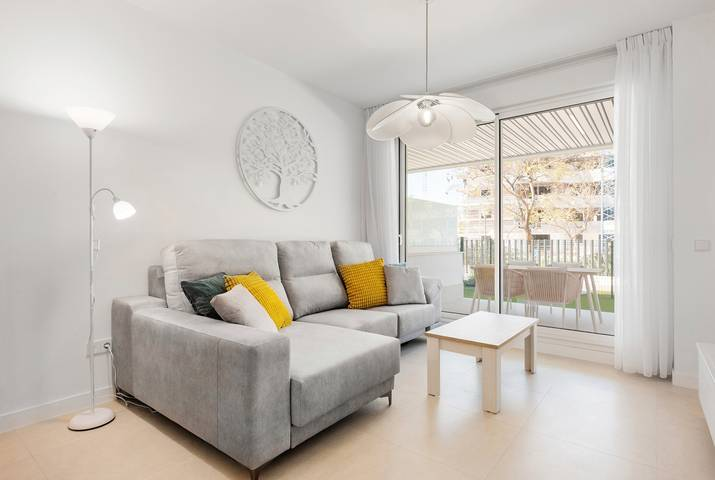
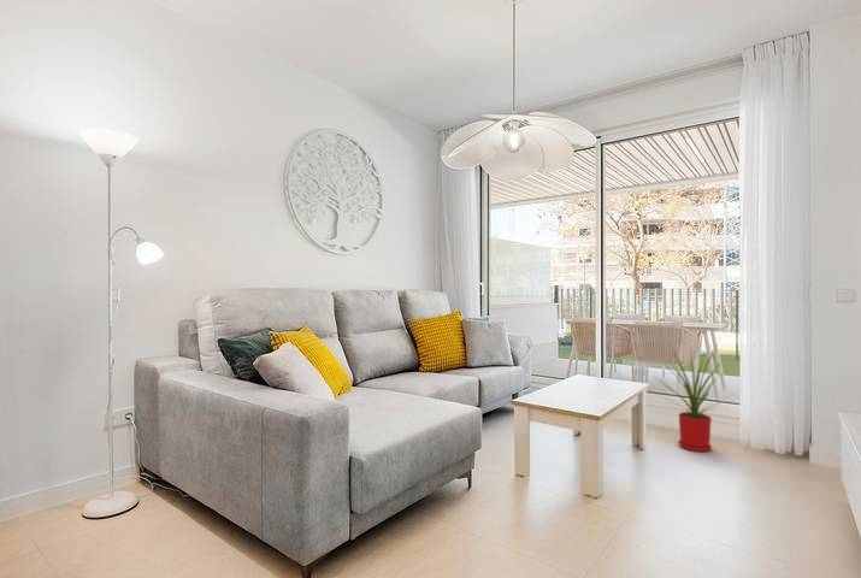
+ house plant [651,341,743,453]
